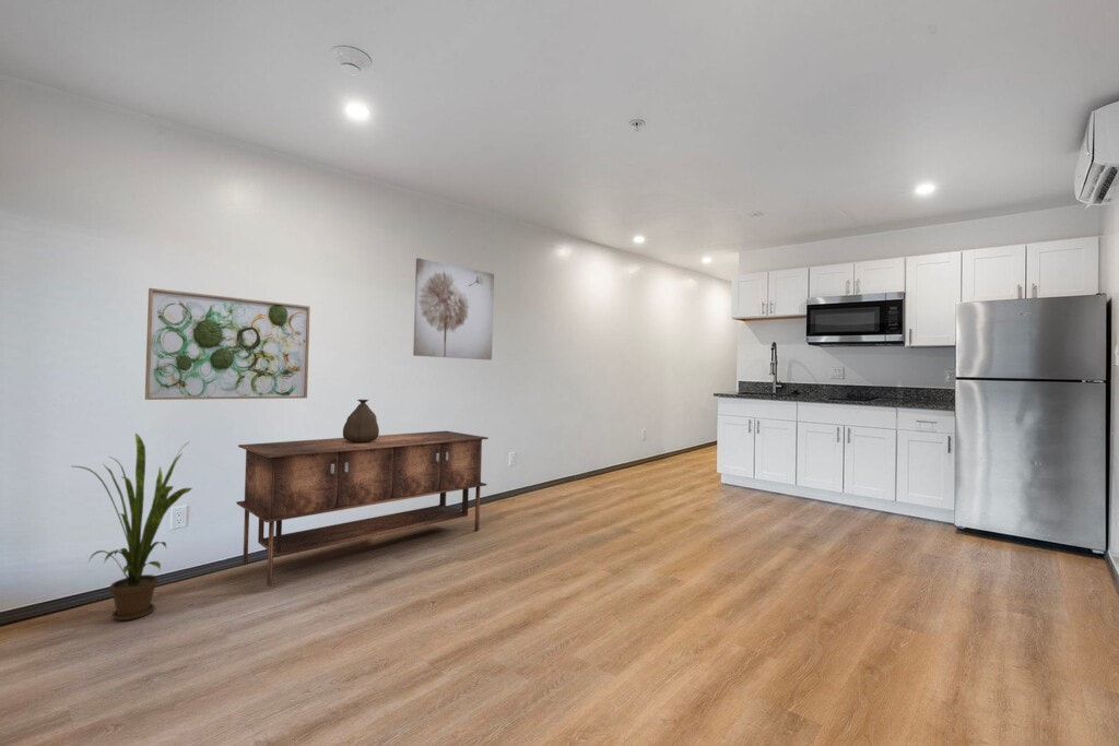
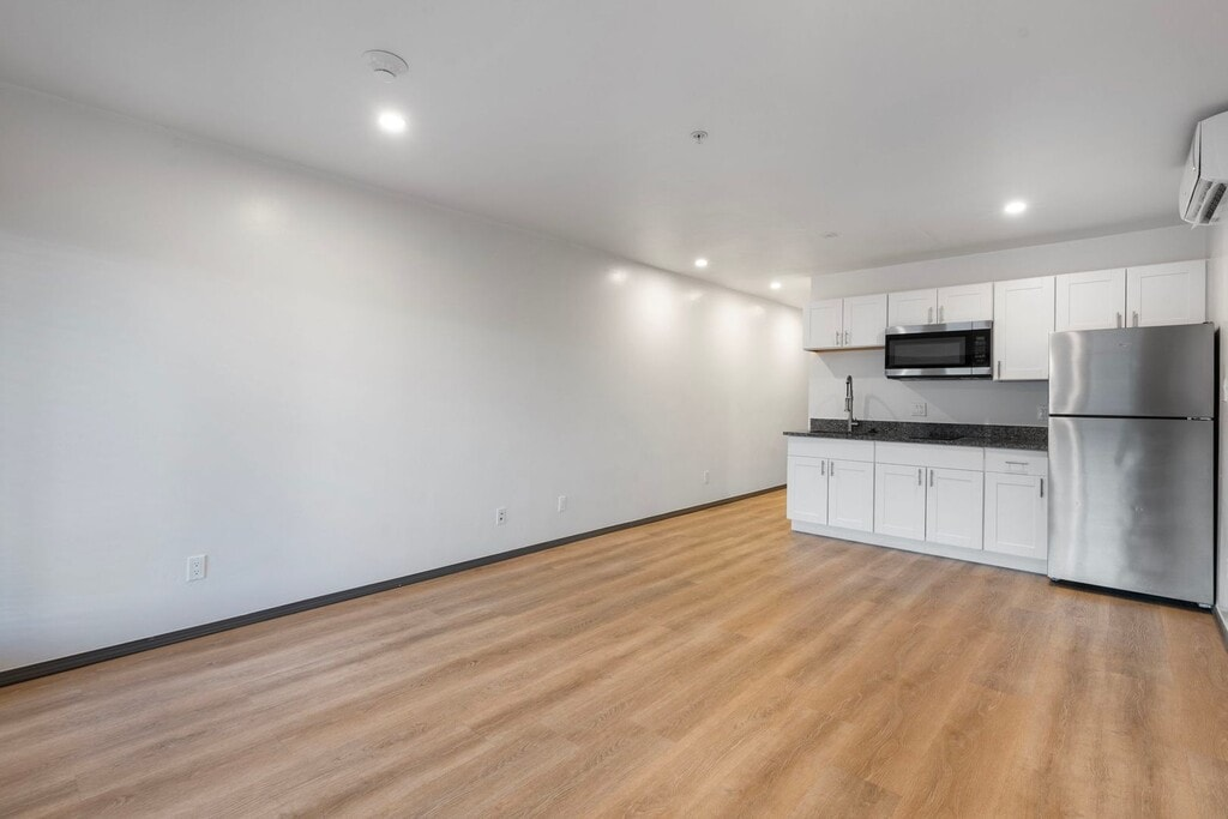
- wall art [412,257,495,360]
- sideboard [235,430,490,588]
- wall art [144,287,311,401]
- house plant [72,433,193,621]
- bag [342,399,380,442]
